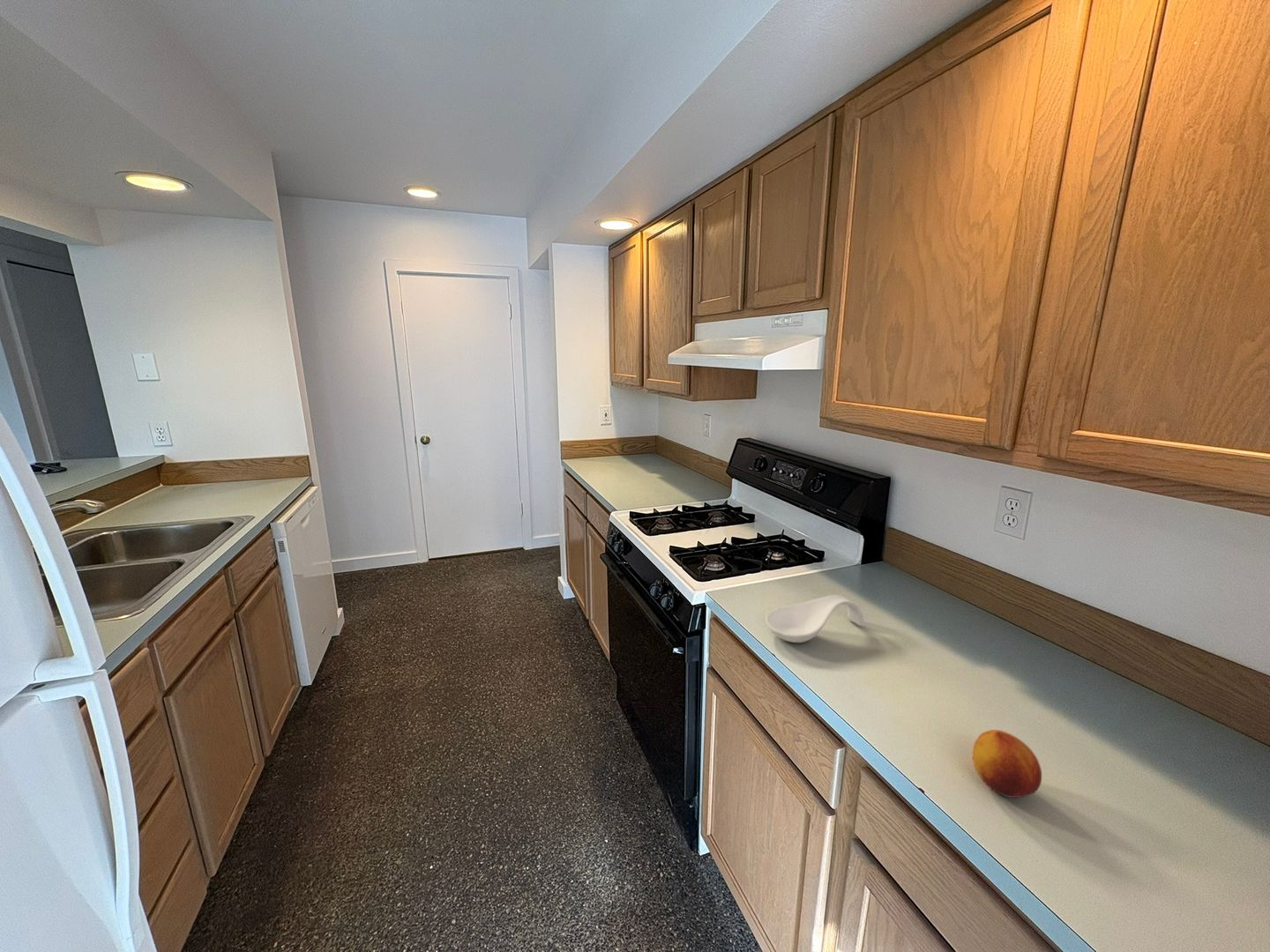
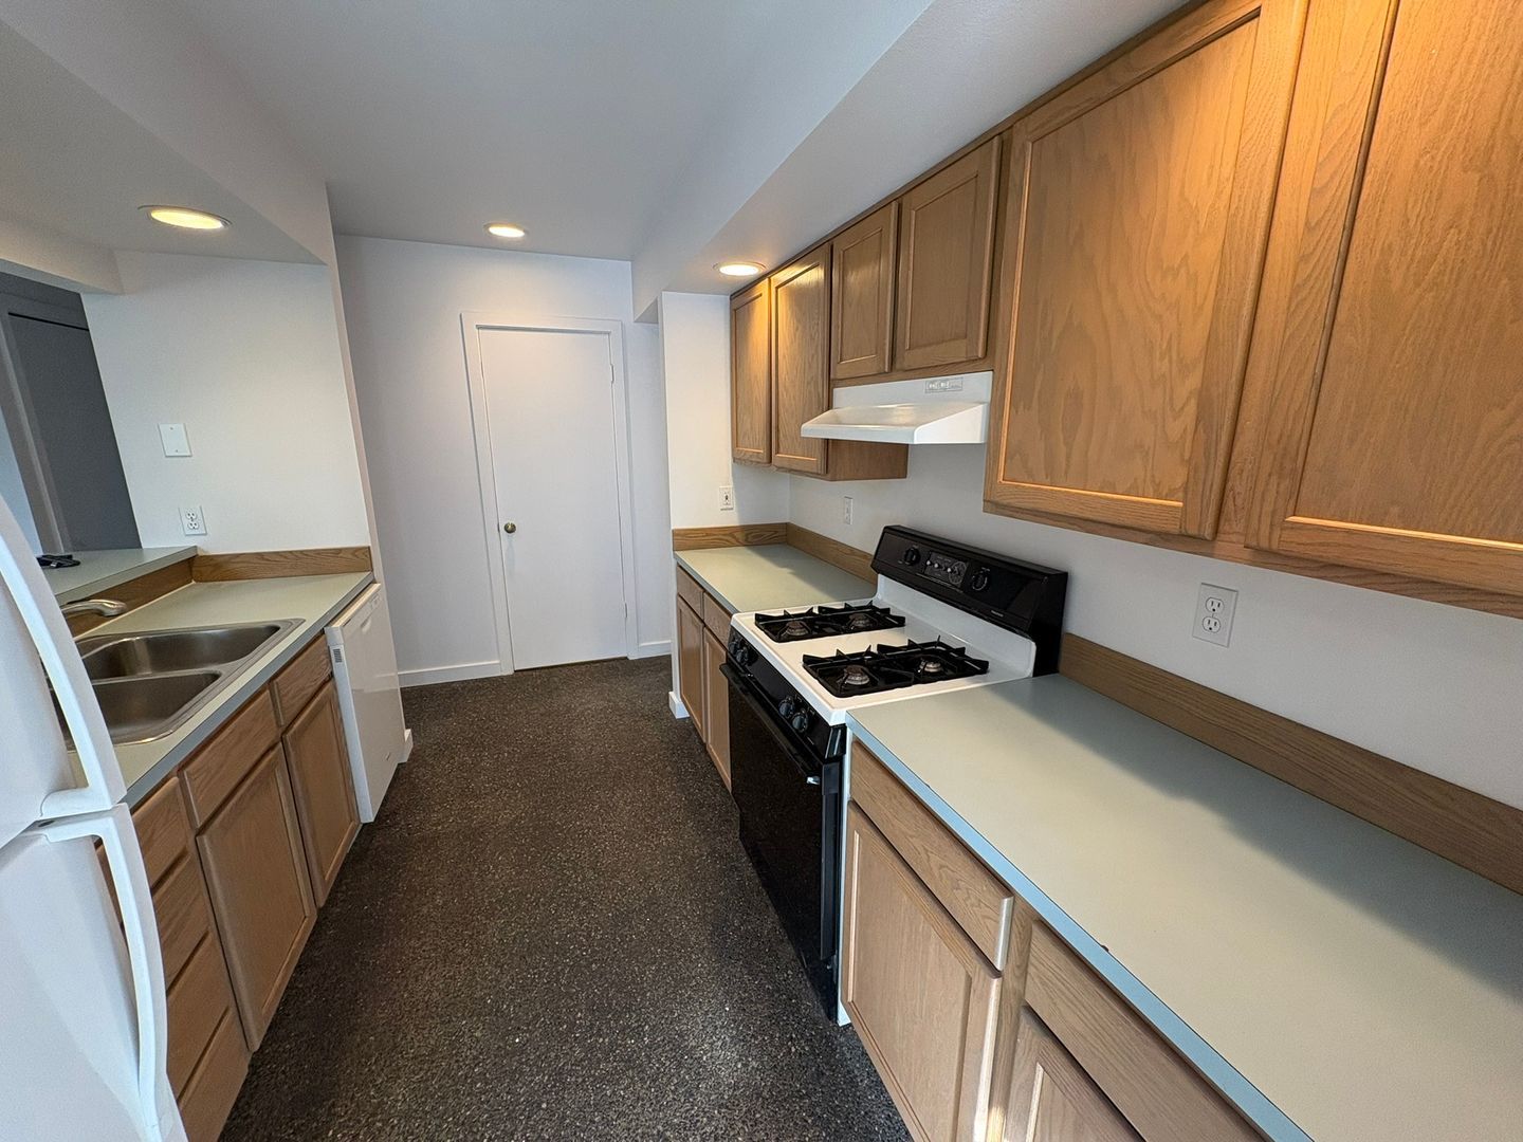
- spoon rest [765,594,865,643]
- fruit [972,729,1042,799]
